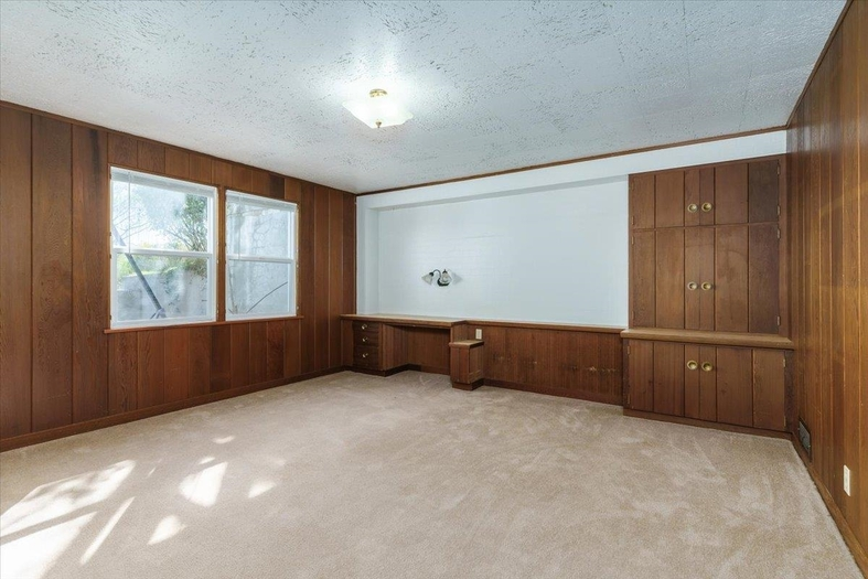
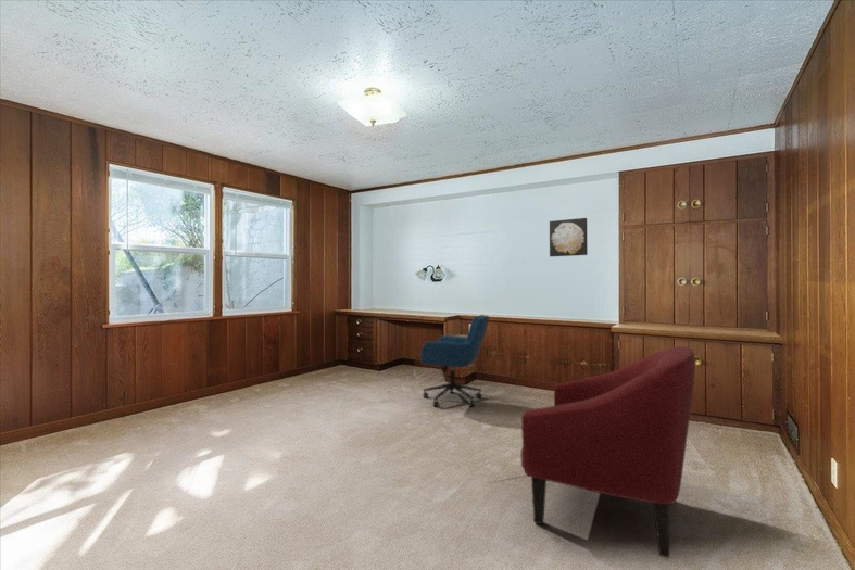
+ office chair [419,314,490,408]
+ wall art [549,217,589,257]
+ armchair [520,345,696,559]
